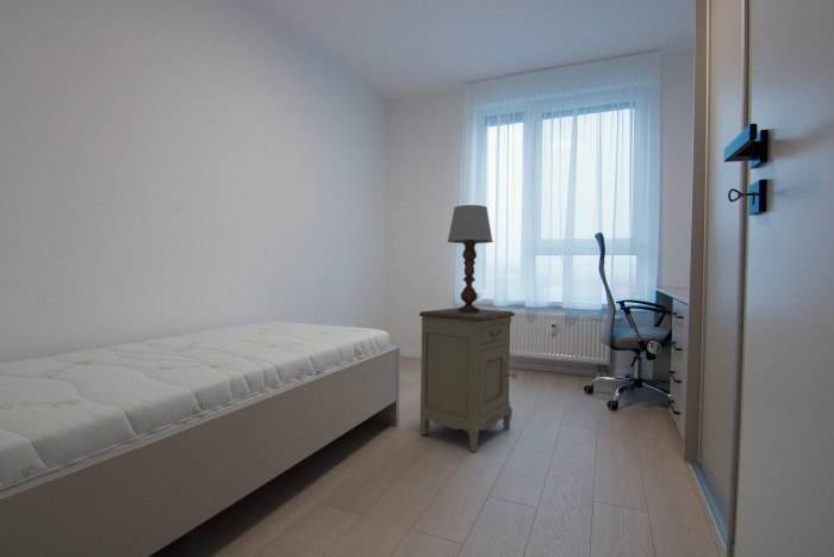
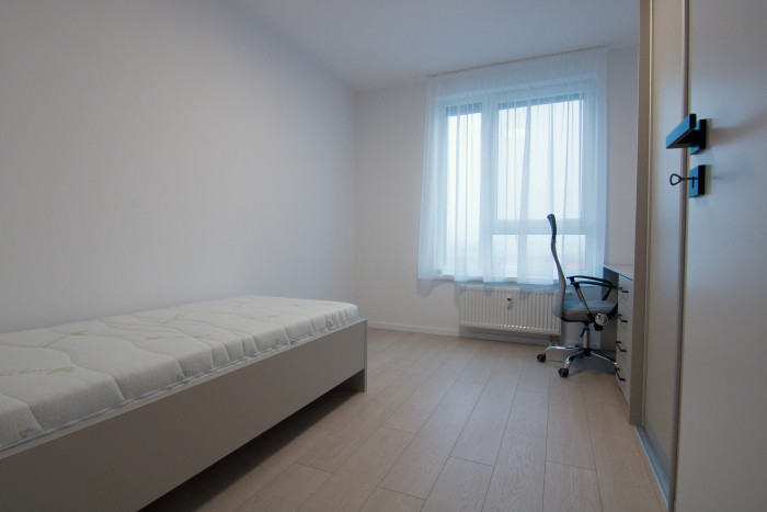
- nightstand [418,307,518,453]
- table lamp [447,204,494,312]
